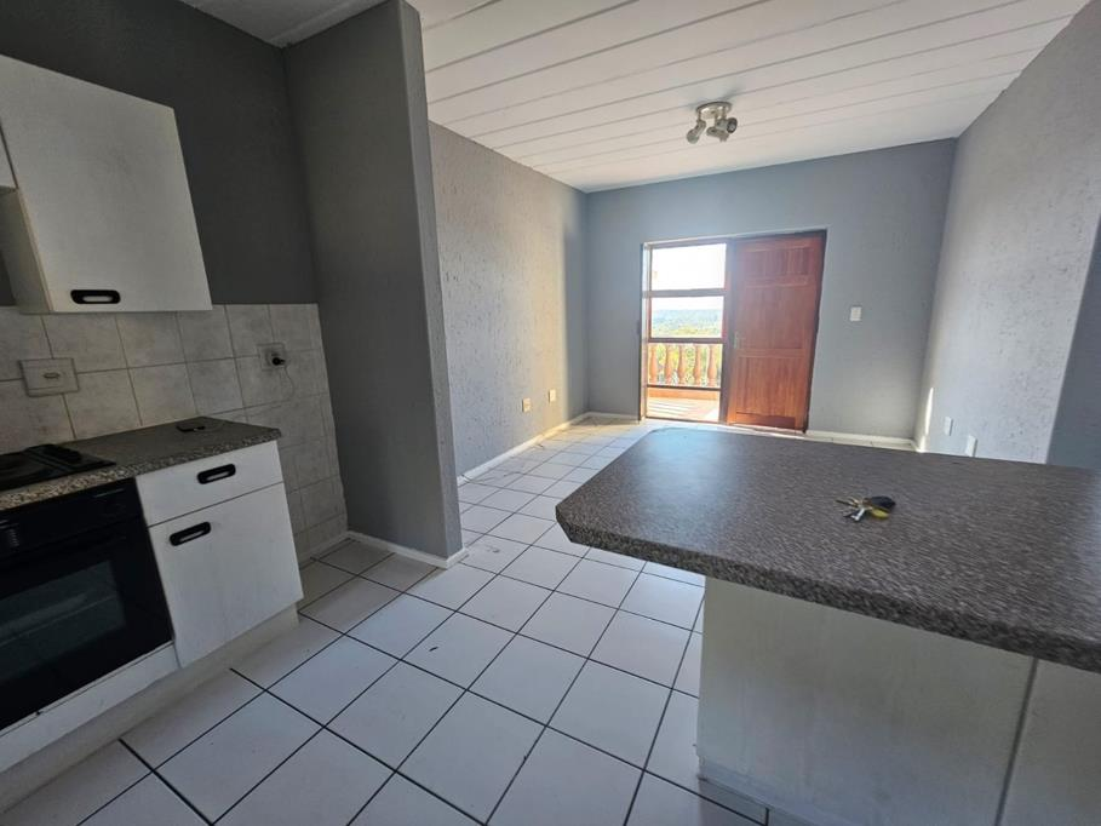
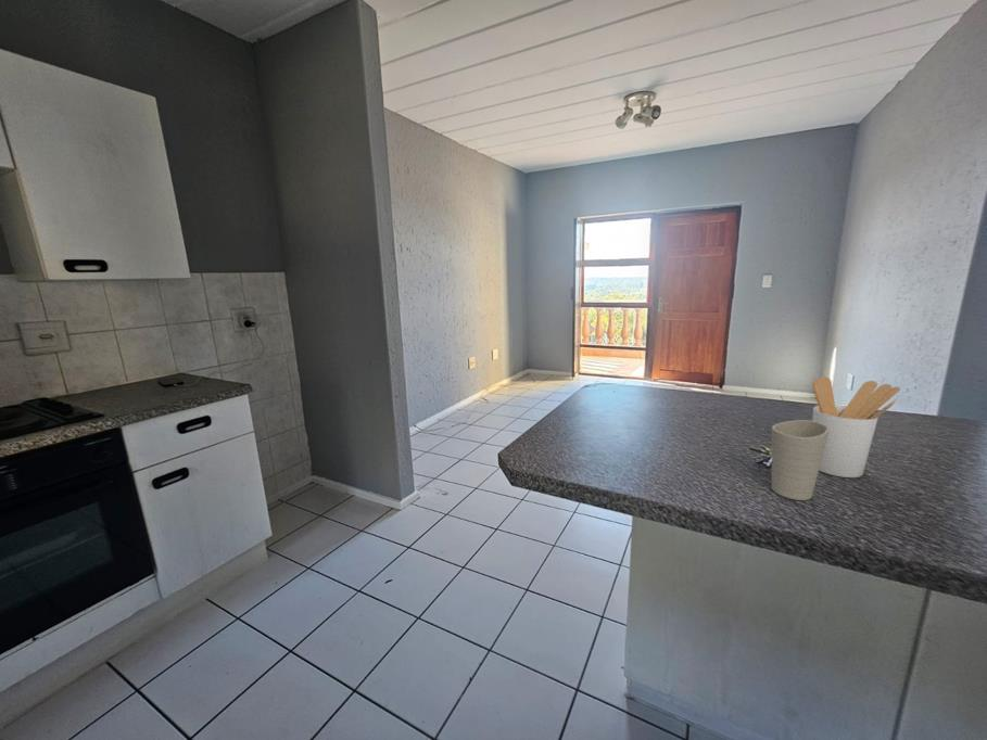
+ utensil holder [811,375,901,479]
+ cup [771,419,830,501]
